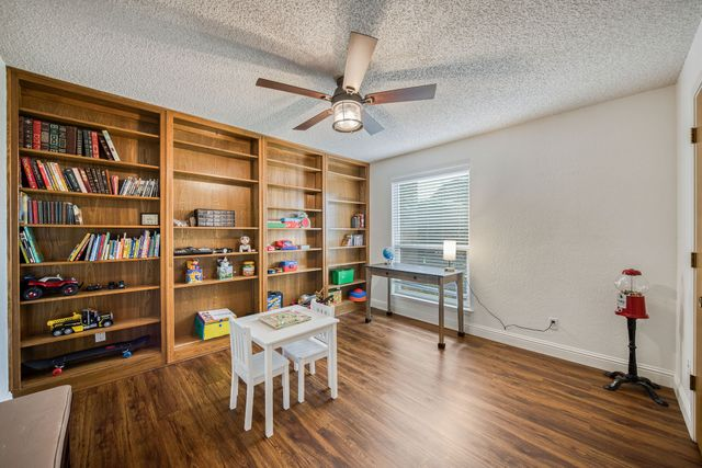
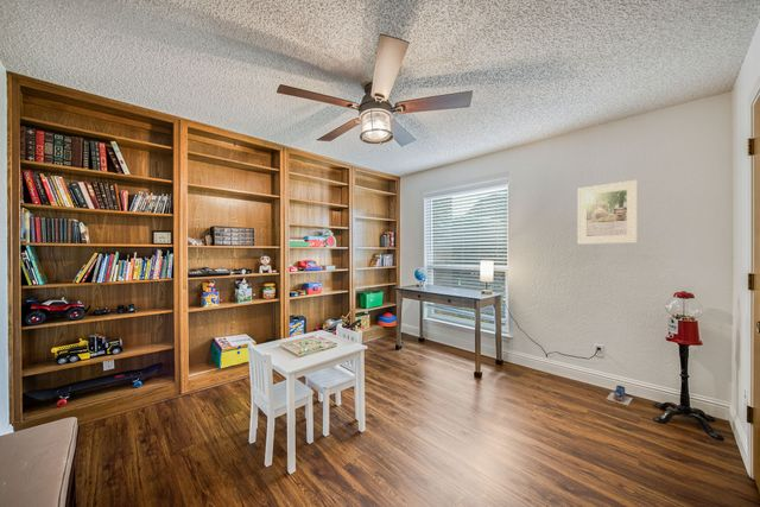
+ train [606,385,633,406]
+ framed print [576,179,639,245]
